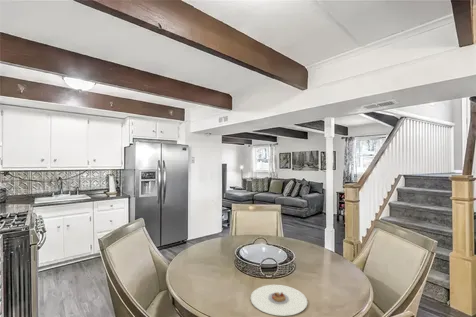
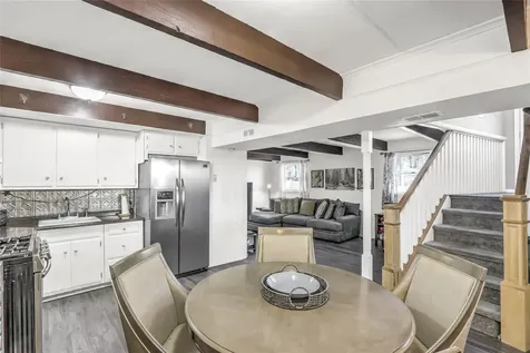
- plate [250,284,308,317]
